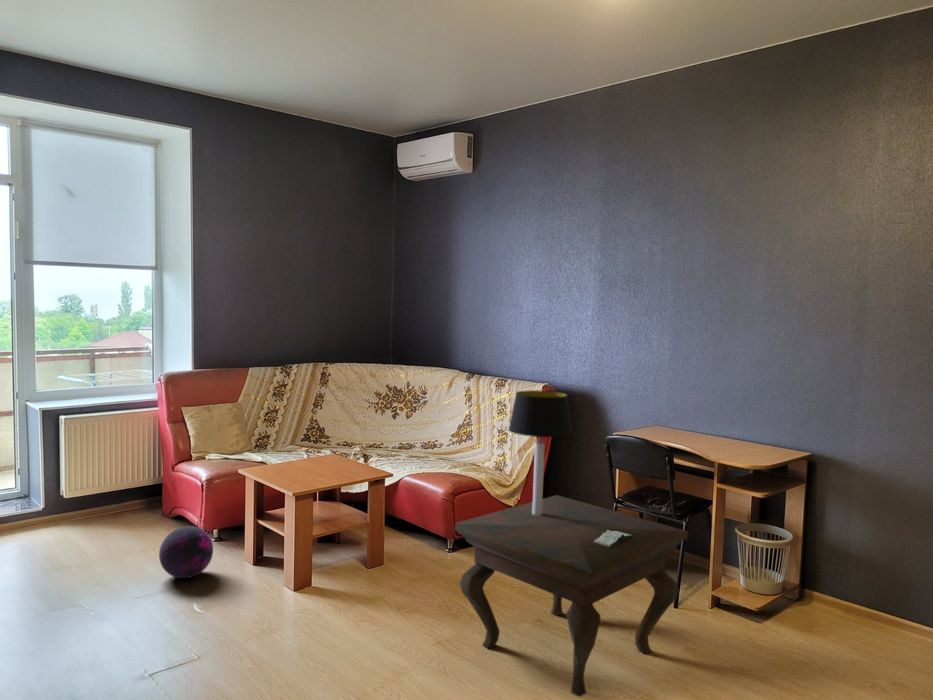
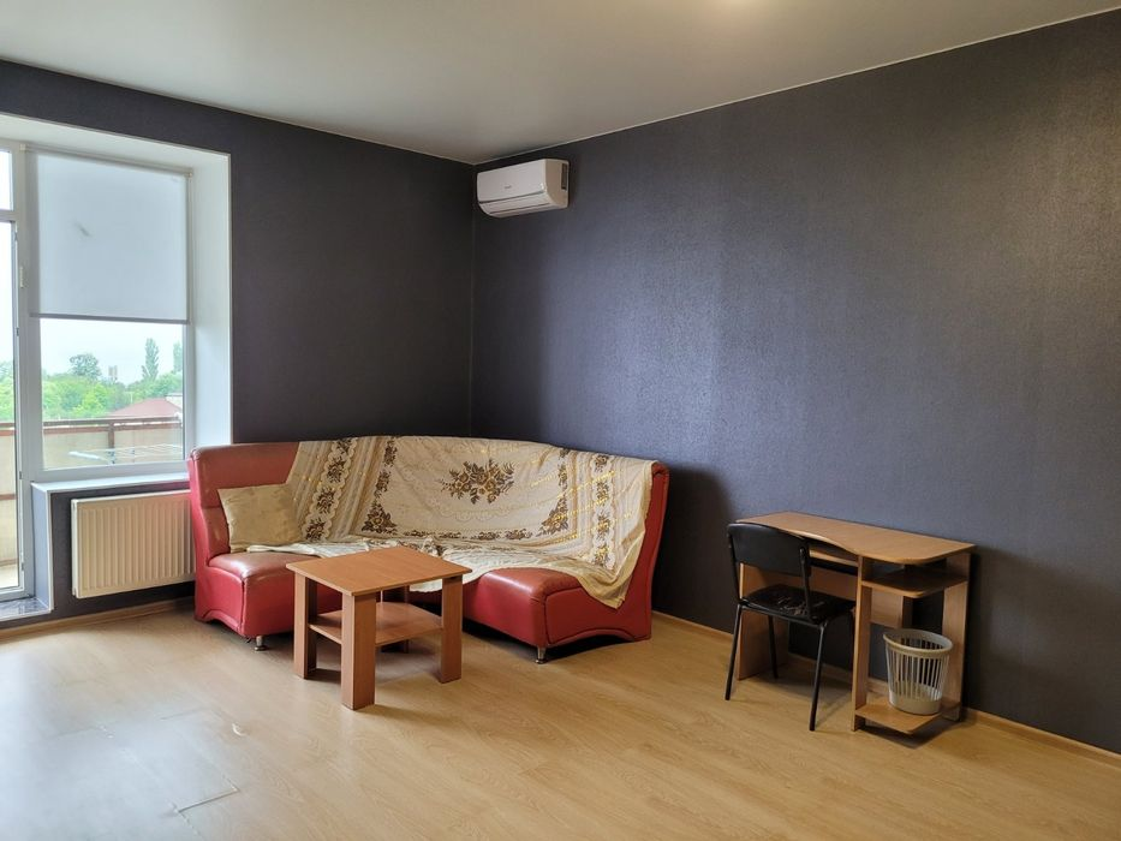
- book [593,530,633,548]
- table lamp [507,389,573,515]
- ball [158,525,214,579]
- side table [454,494,689,698]
